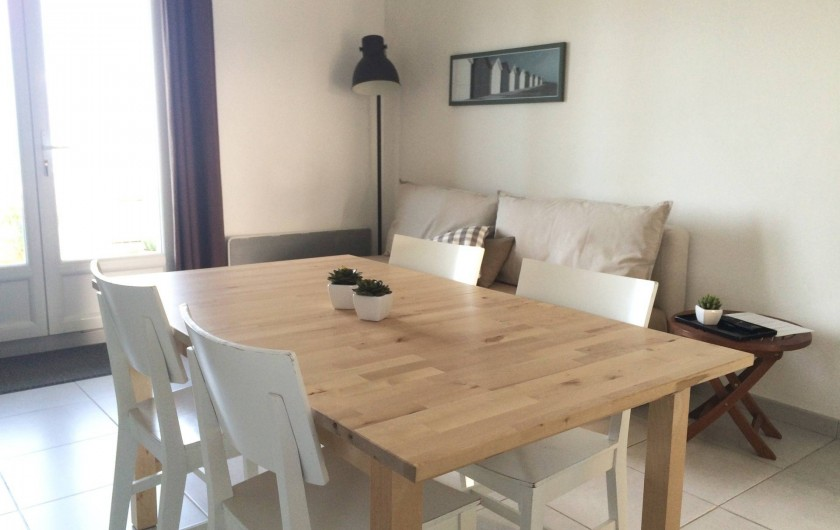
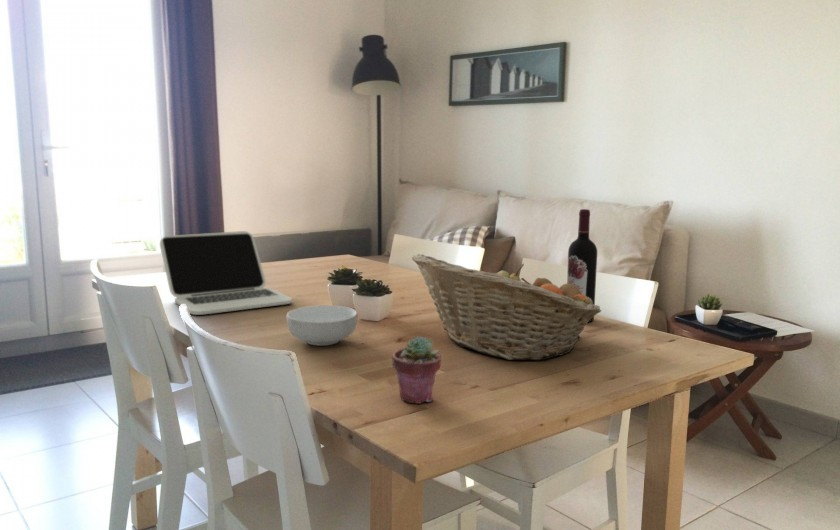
+ fruit basket [411,253,602,361]
+ laptop [159,230,294,316]
+ cereal bowl [285,304,358,347]
+ wine bottle [566,208,598,323]
+ potted succulent [391,335,442,405]
